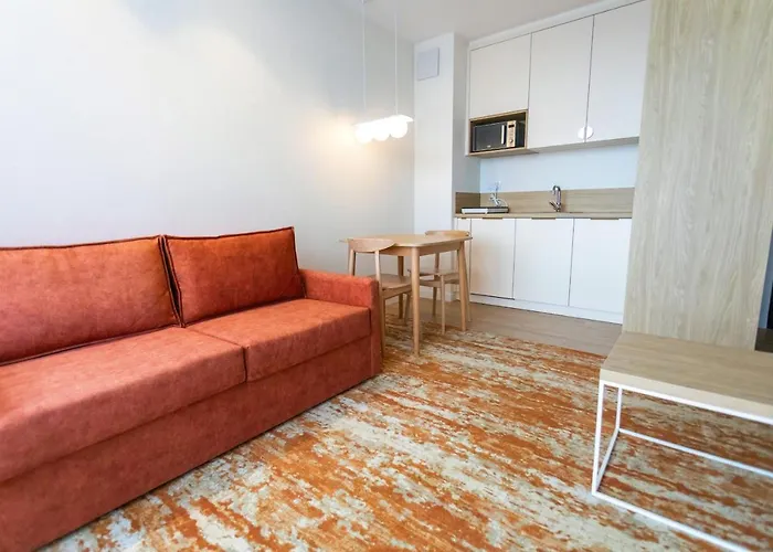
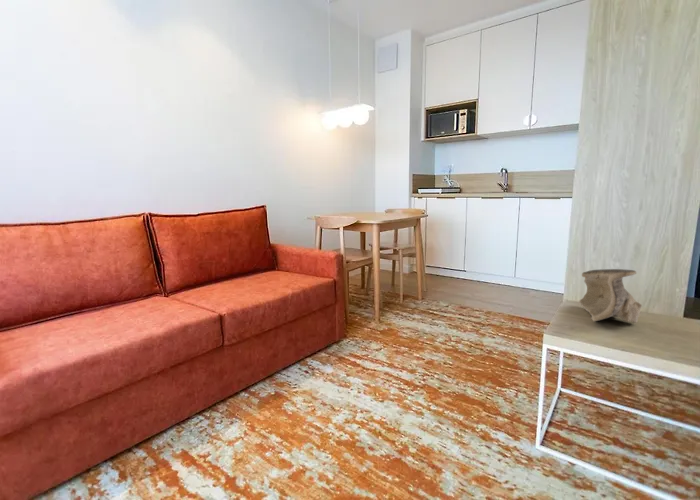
+ decorative bowl [578,268,643,324]
